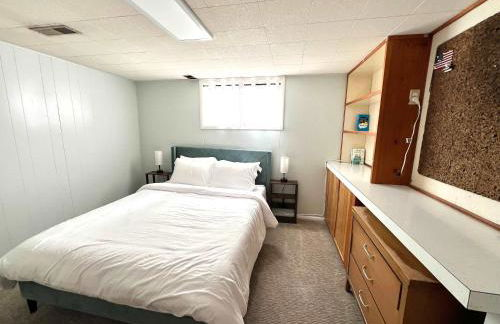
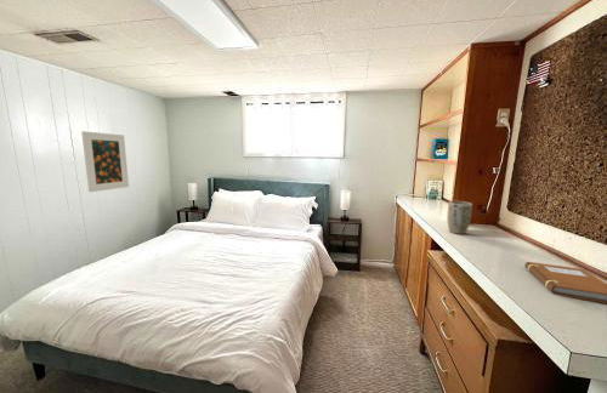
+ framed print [80,130,130,193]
+ notebook [523,261,607,304]
+ plant pot [447,200,473,235]
